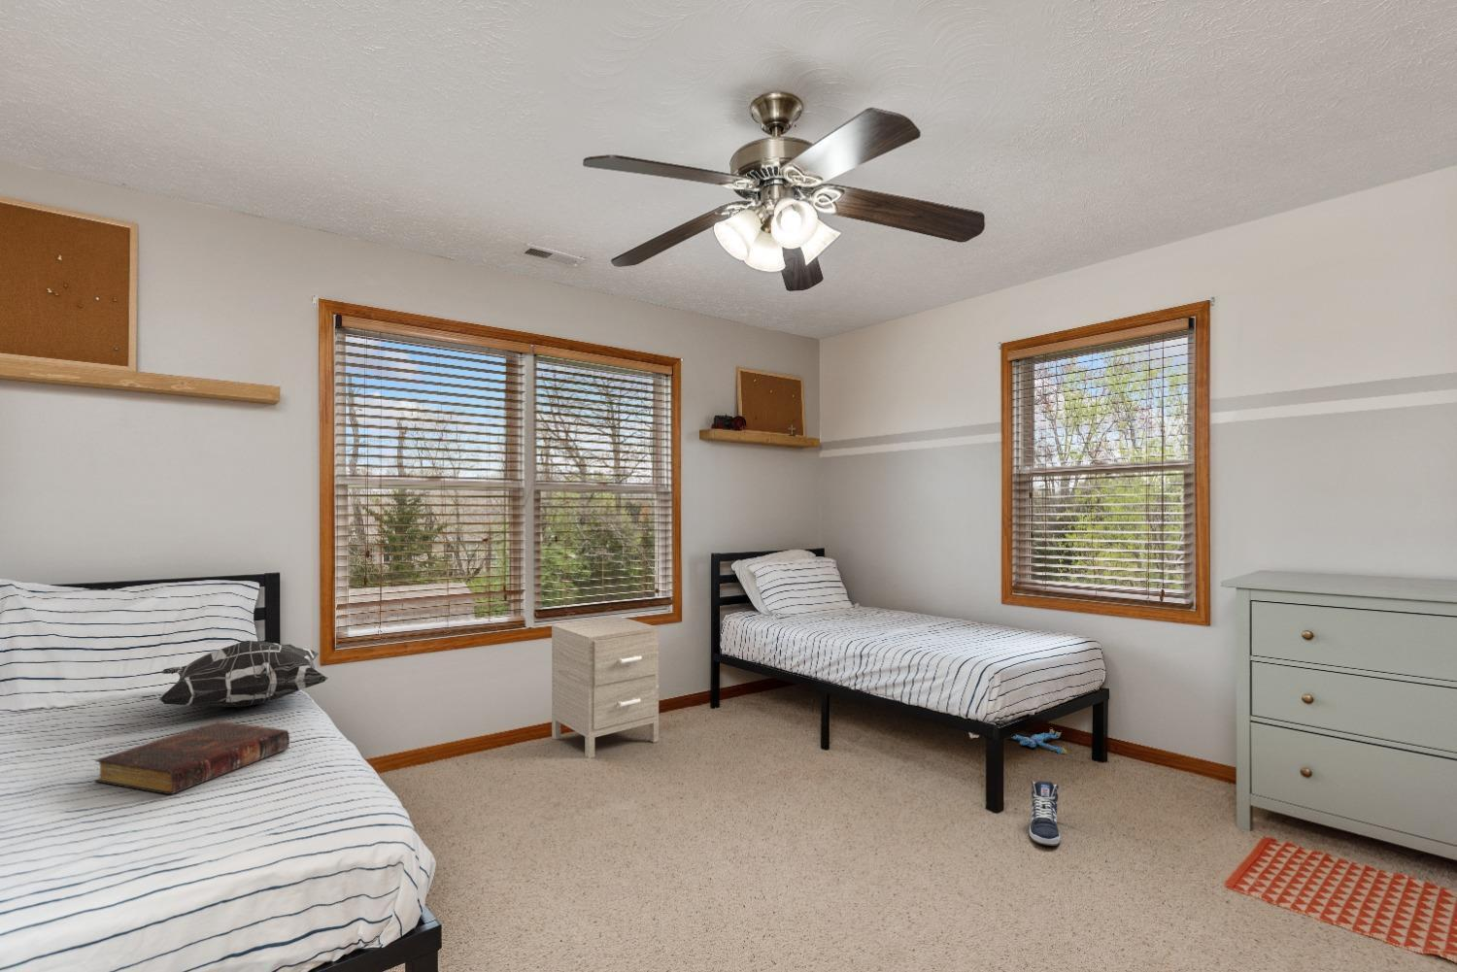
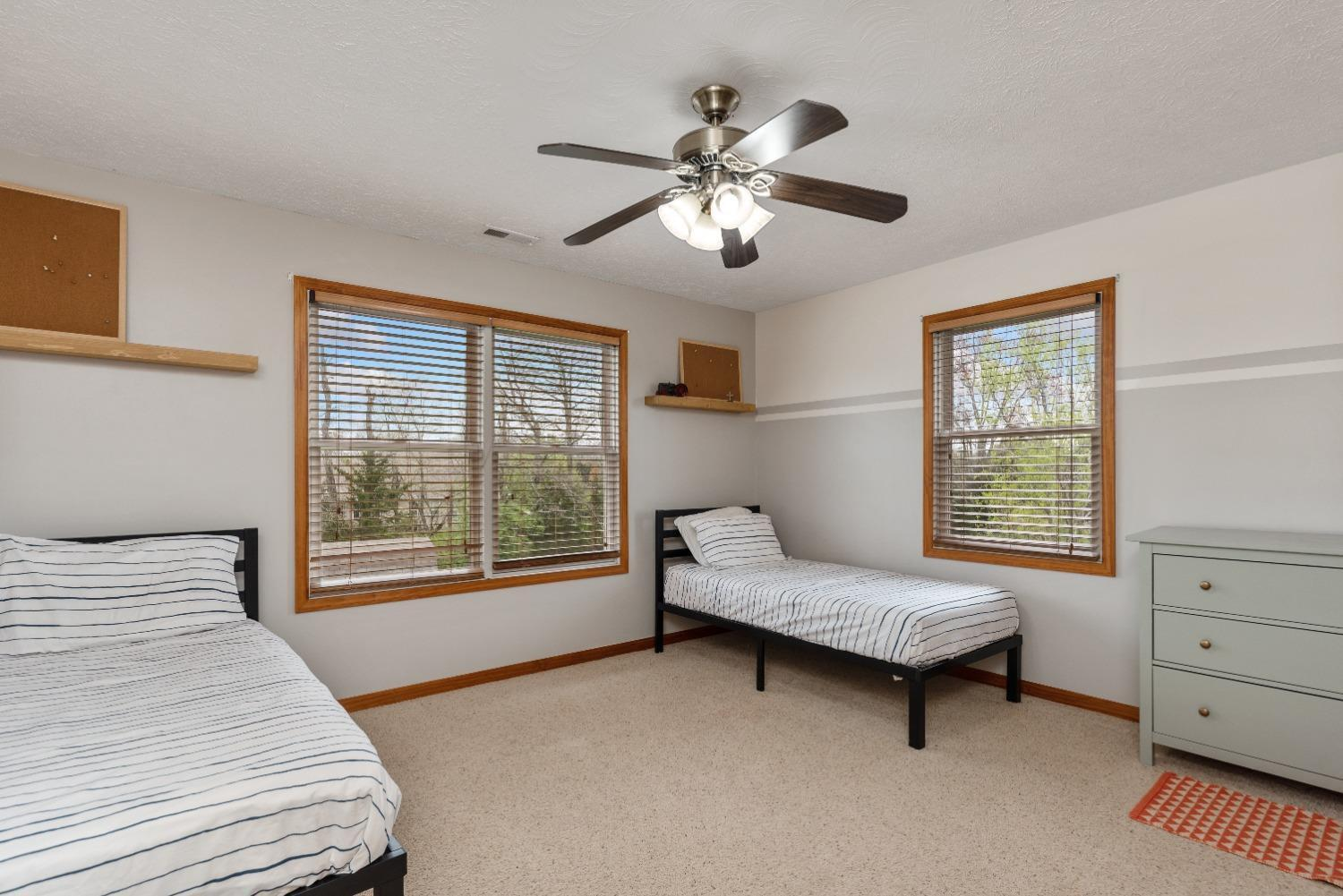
- plush toy [1010,728,1069,754]
- book [93,720,291,796]
- decorative pillow [158,640,330,708]
- nightstand [551,615,660,759]
- sneaker [1028,780,1062,847]
